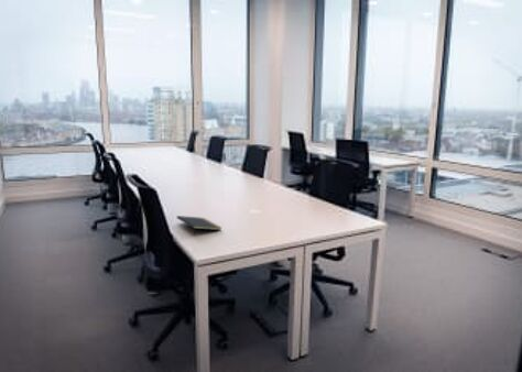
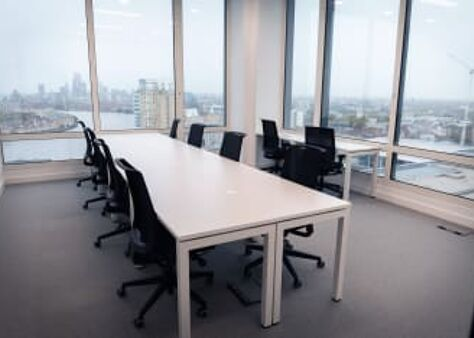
- notepad [175,215,222,236]
